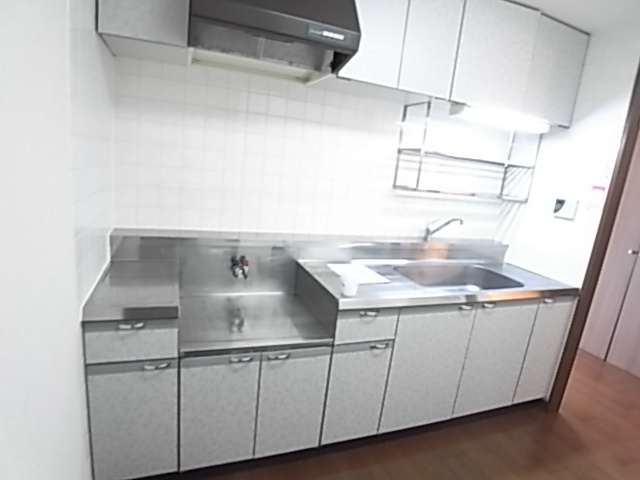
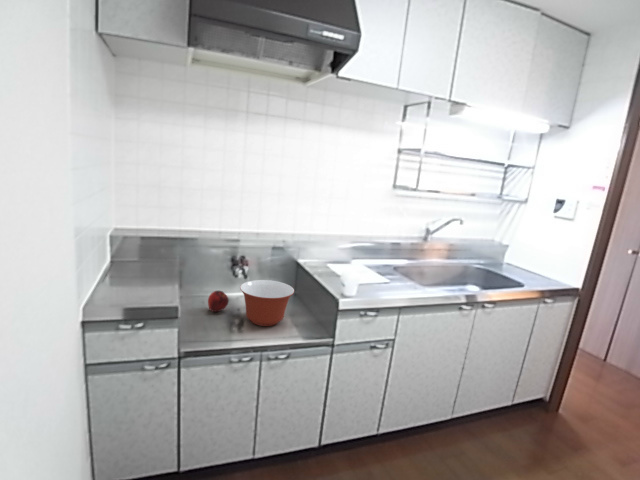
+ mixing bowl [239,279,295,327]
+ apple [207,290,230,313]
